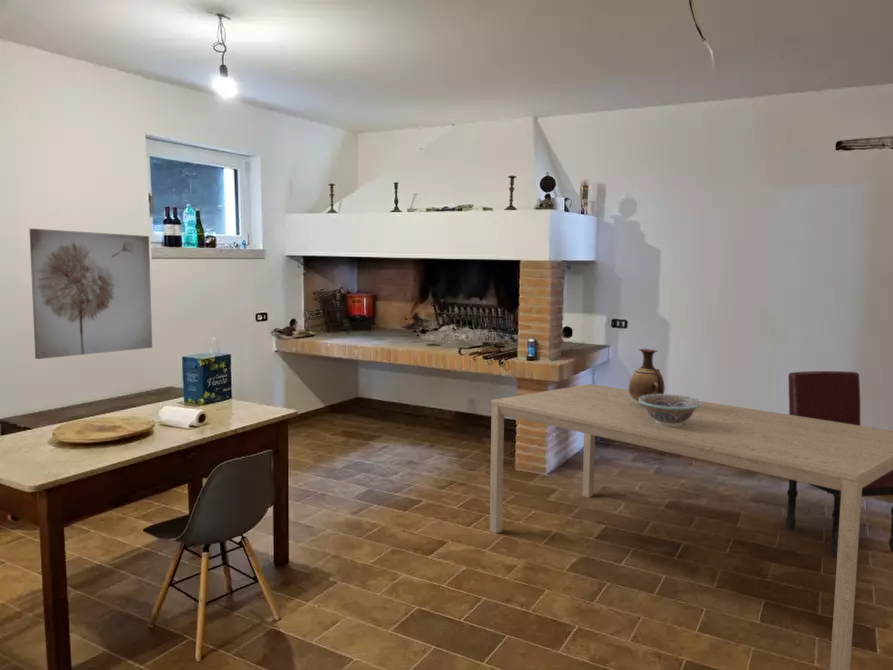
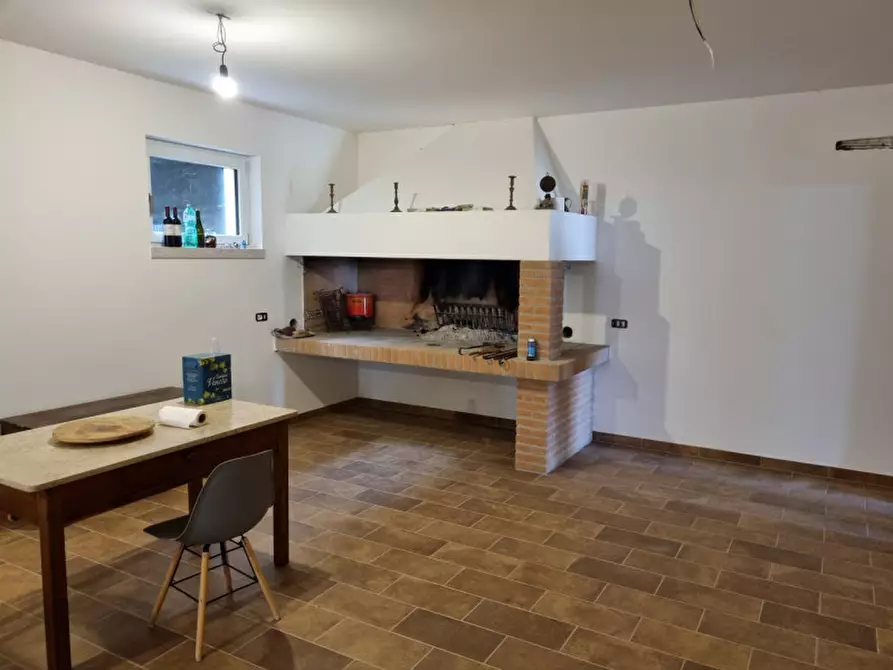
- decorative bowl [639,393,702,426]
- dining table [489,383,893,670]
- wall art [28,228,153,360]
- dining chair [785,370,893,557]
- vase [628,348,666,405]
